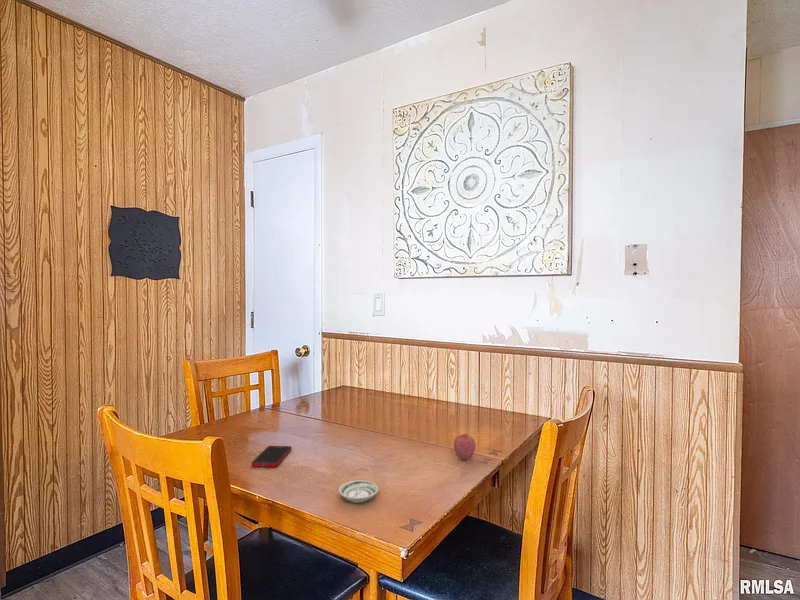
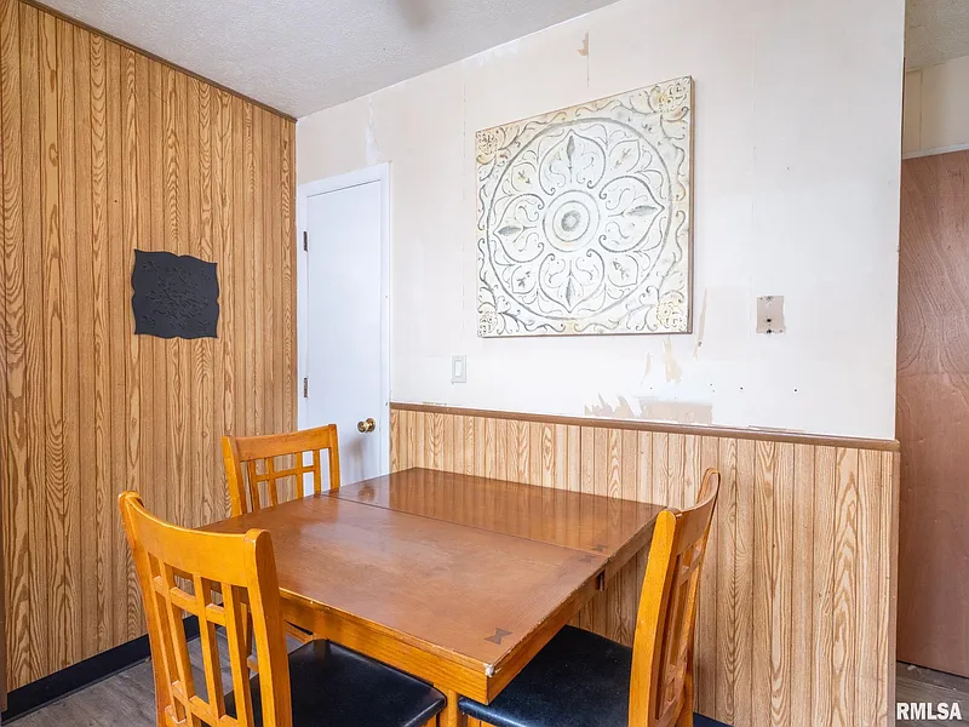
- saucer [337,479,379,504]
- fruit [453,432,477,461]
- cell phone [250,445,293,468]
